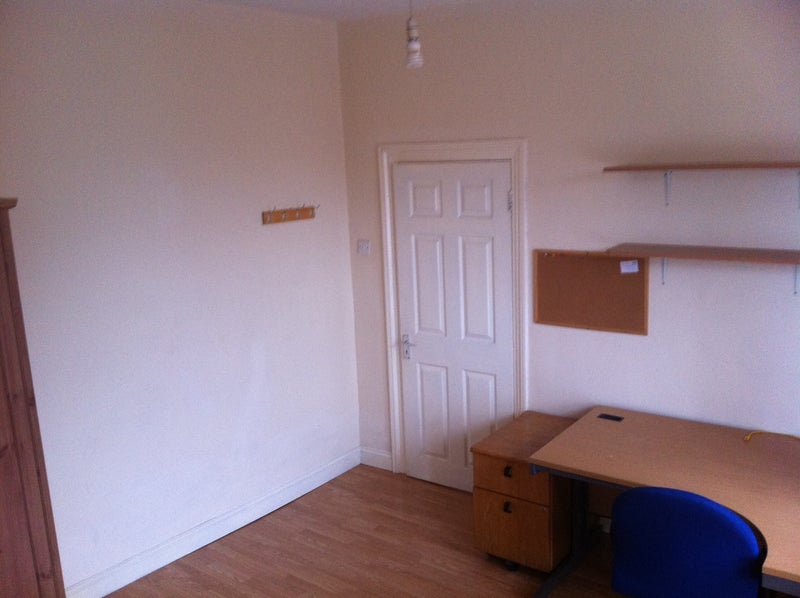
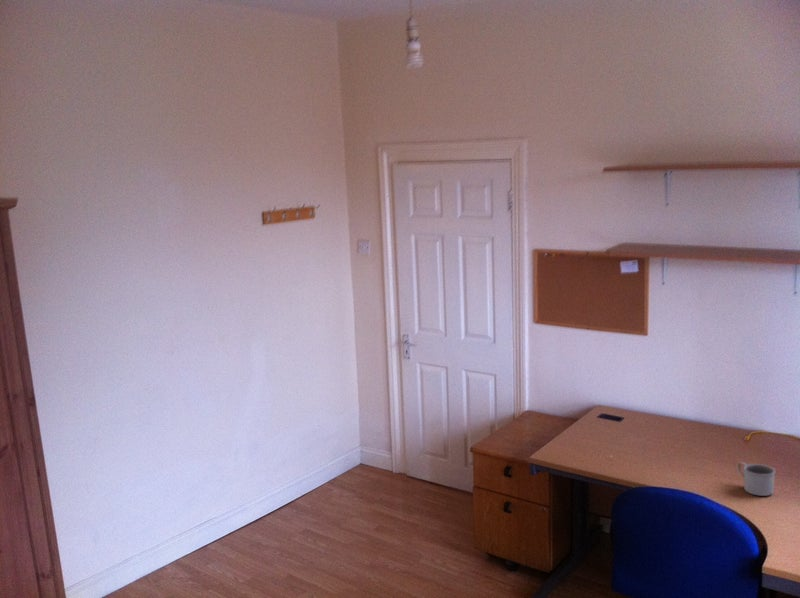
+ mug [737,461,776,497]
